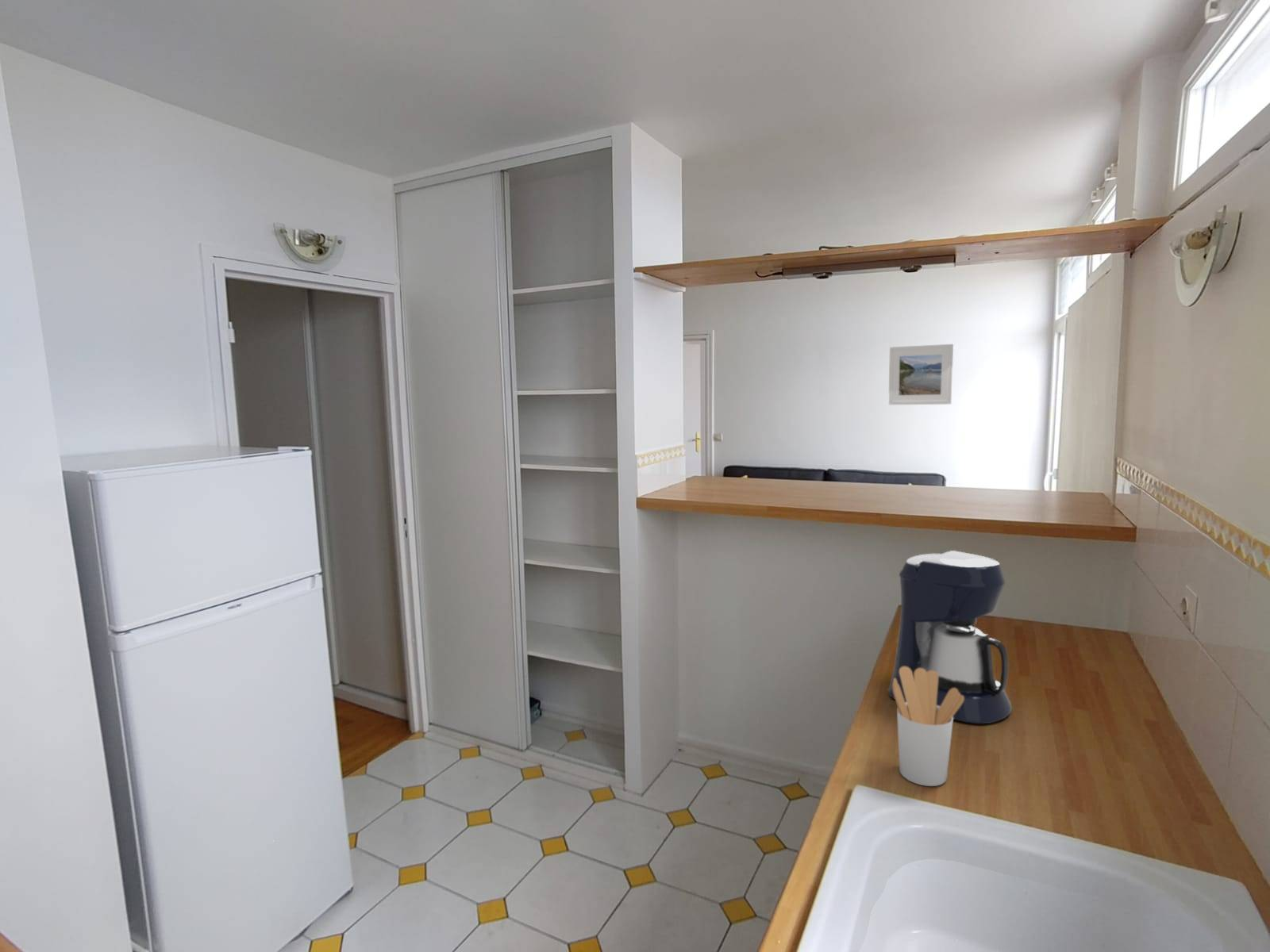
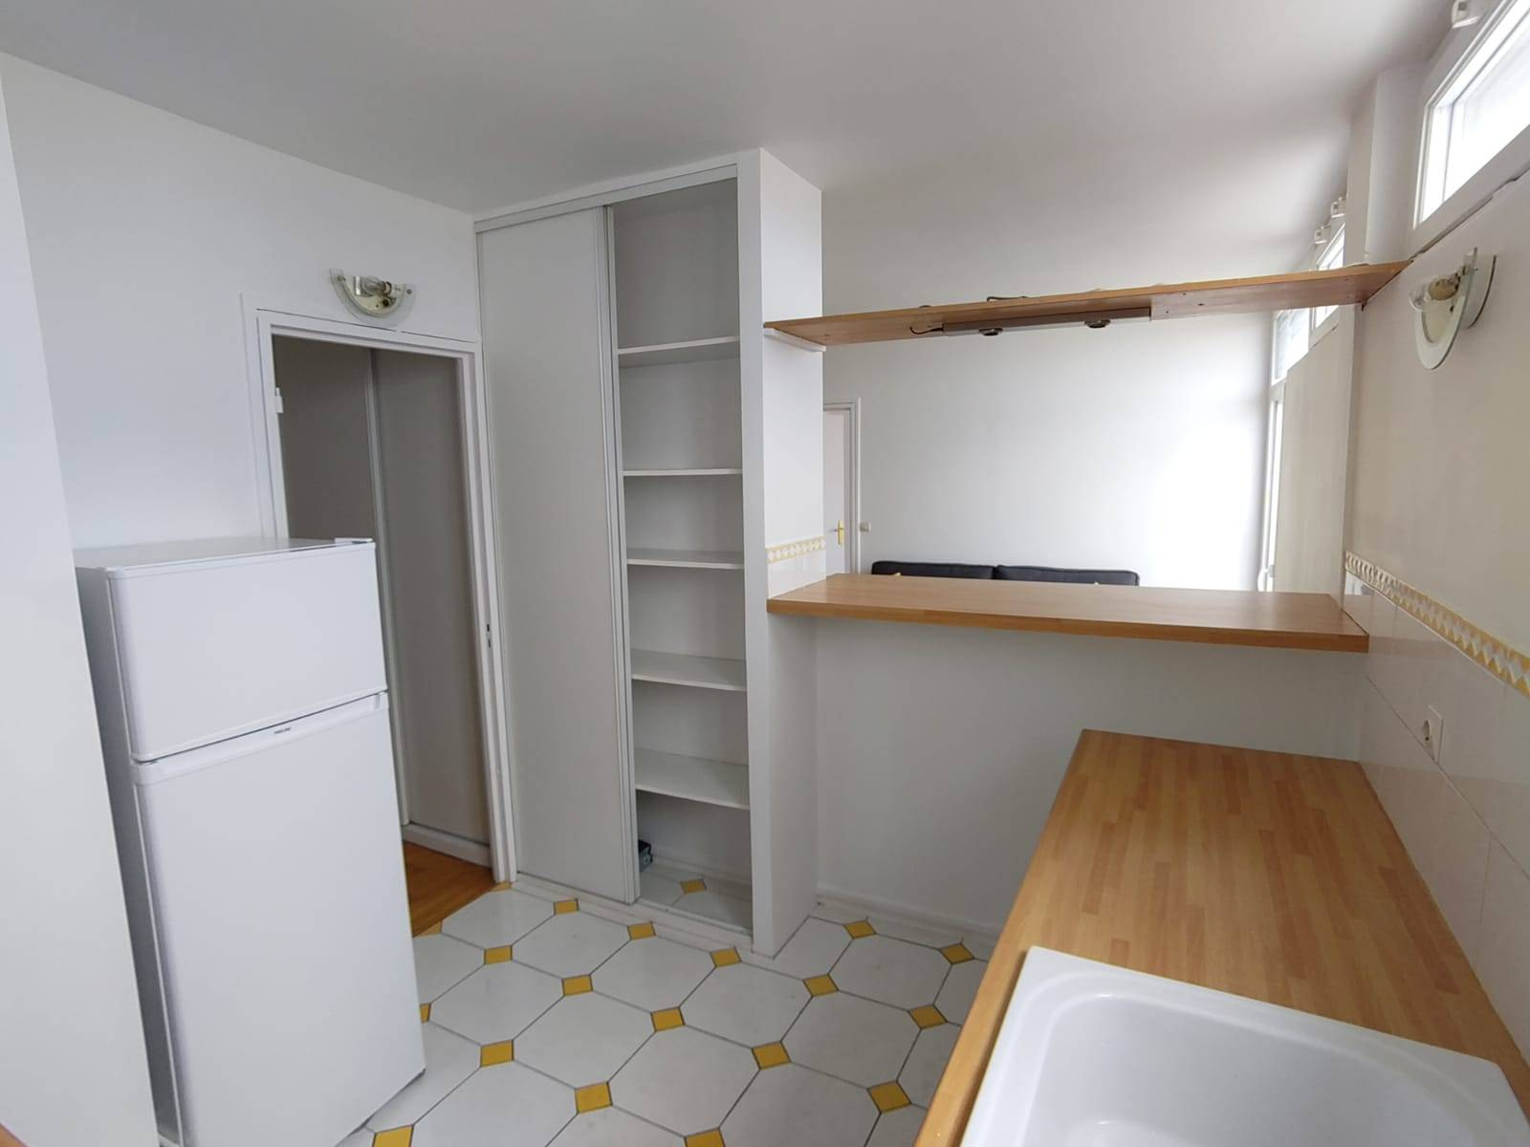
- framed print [887,344,954,405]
- utensil holder [893,666,964,787]
- coffee maker [887,550,1013,724]
